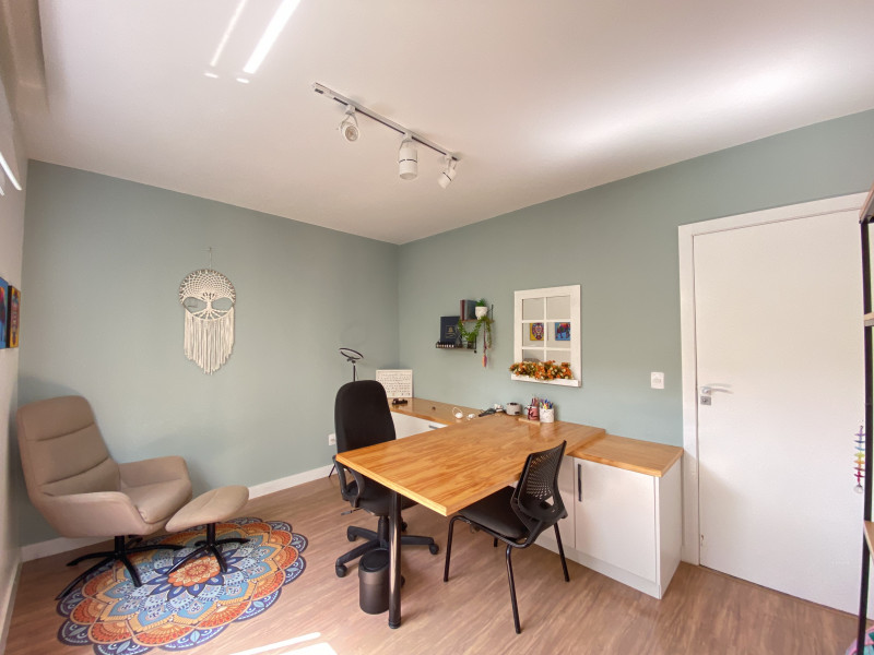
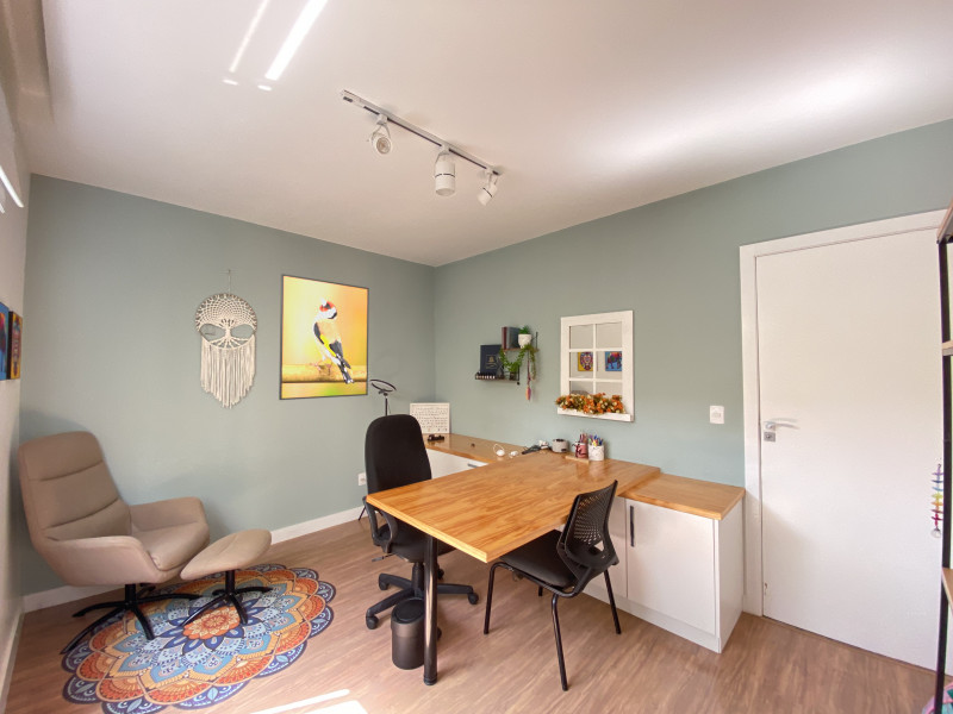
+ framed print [278,273,370,401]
